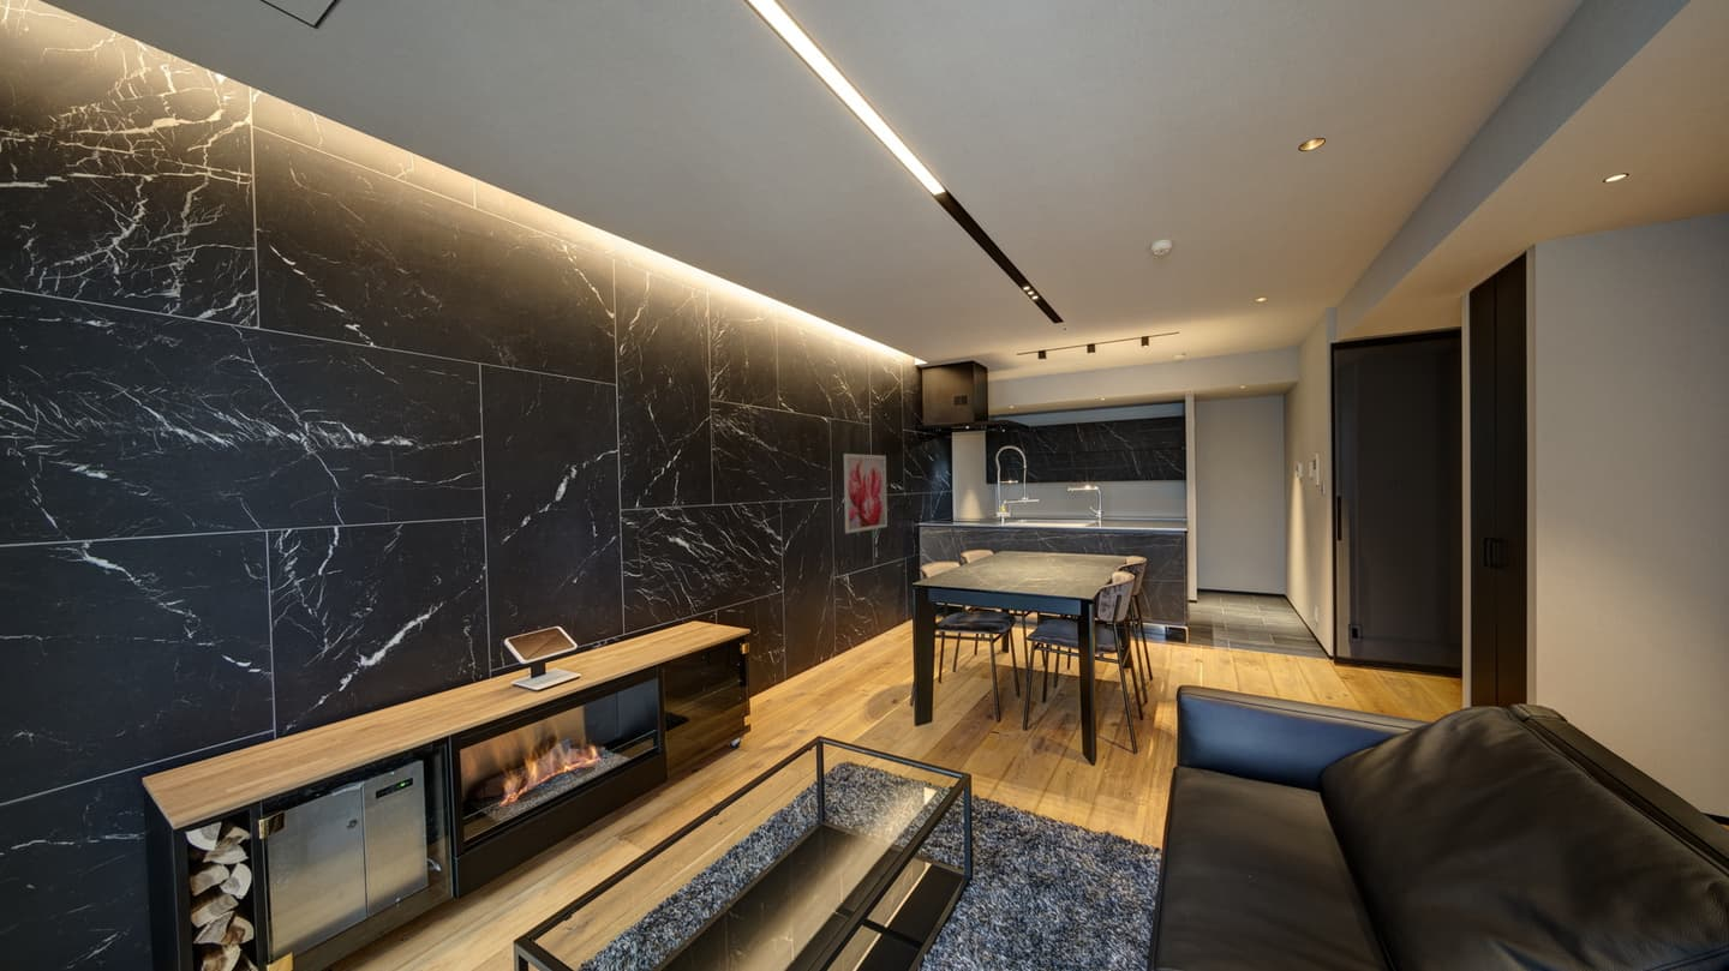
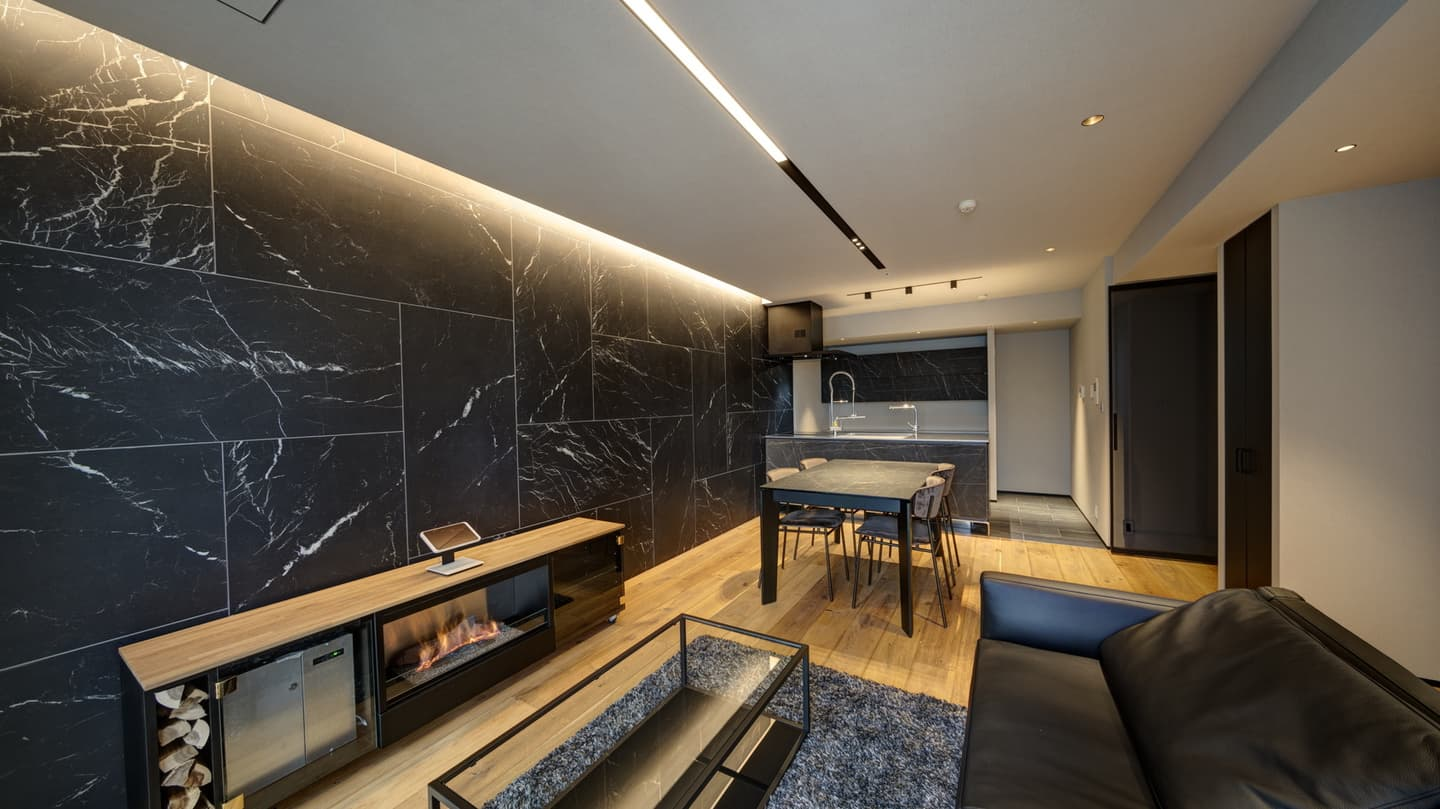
- wall art [843,452,889,534]
